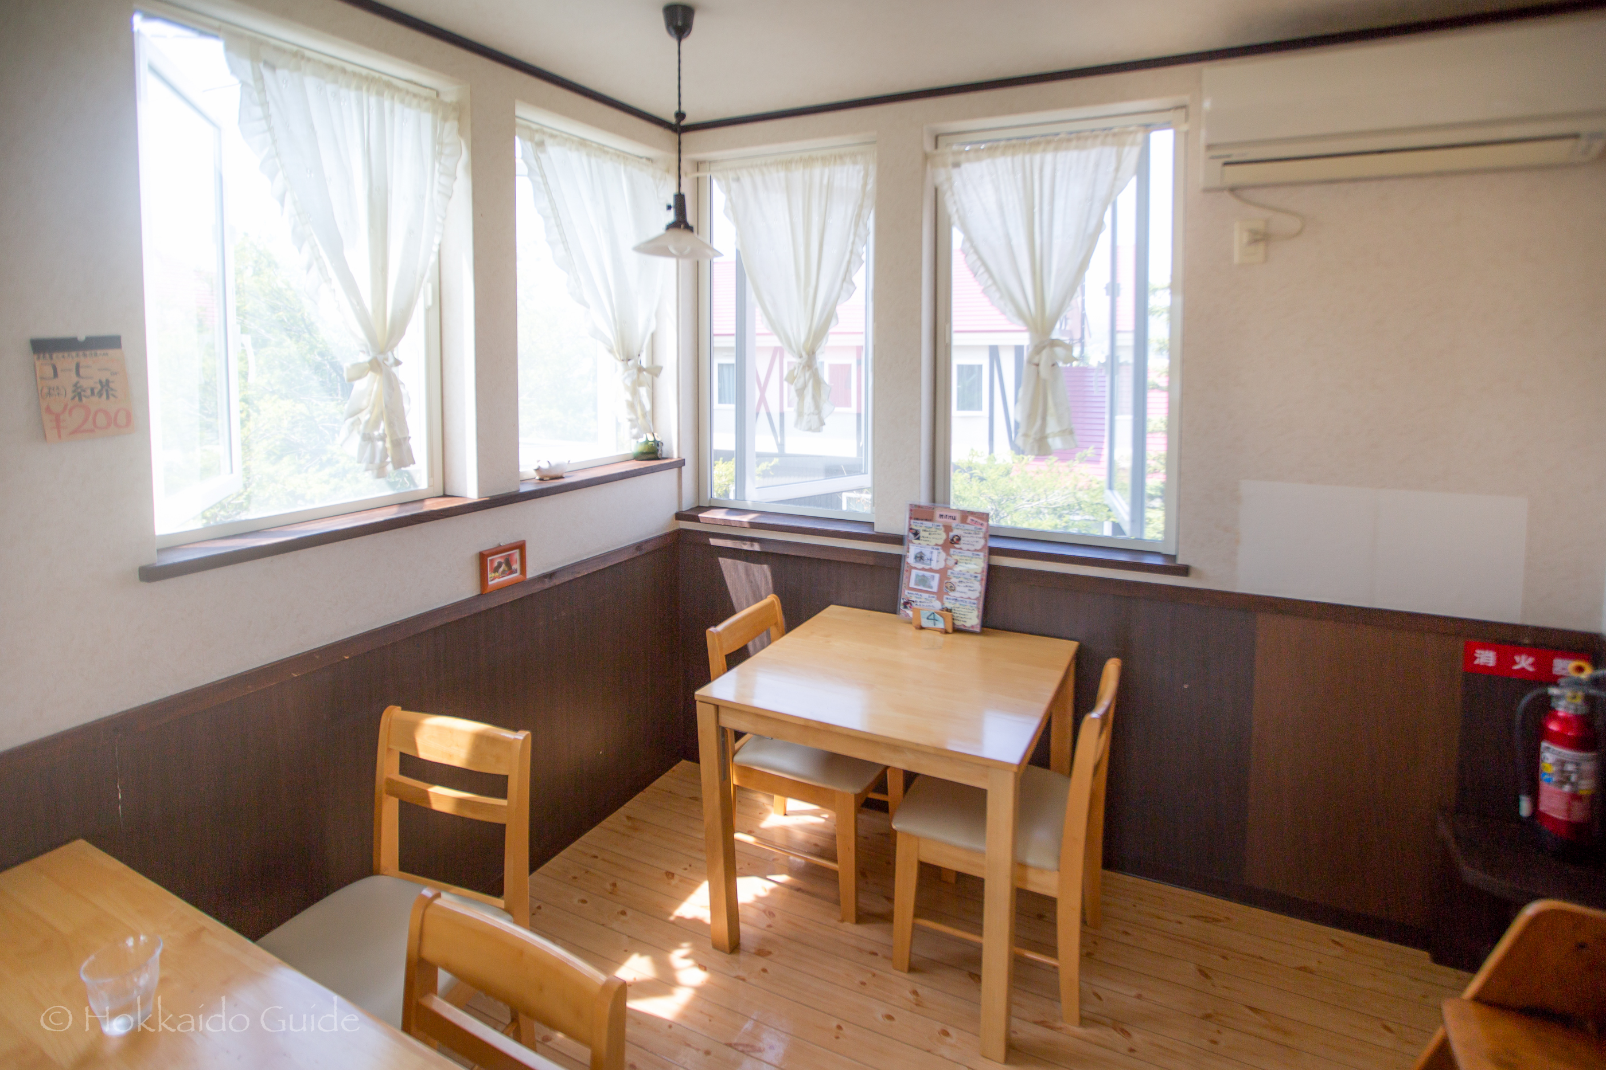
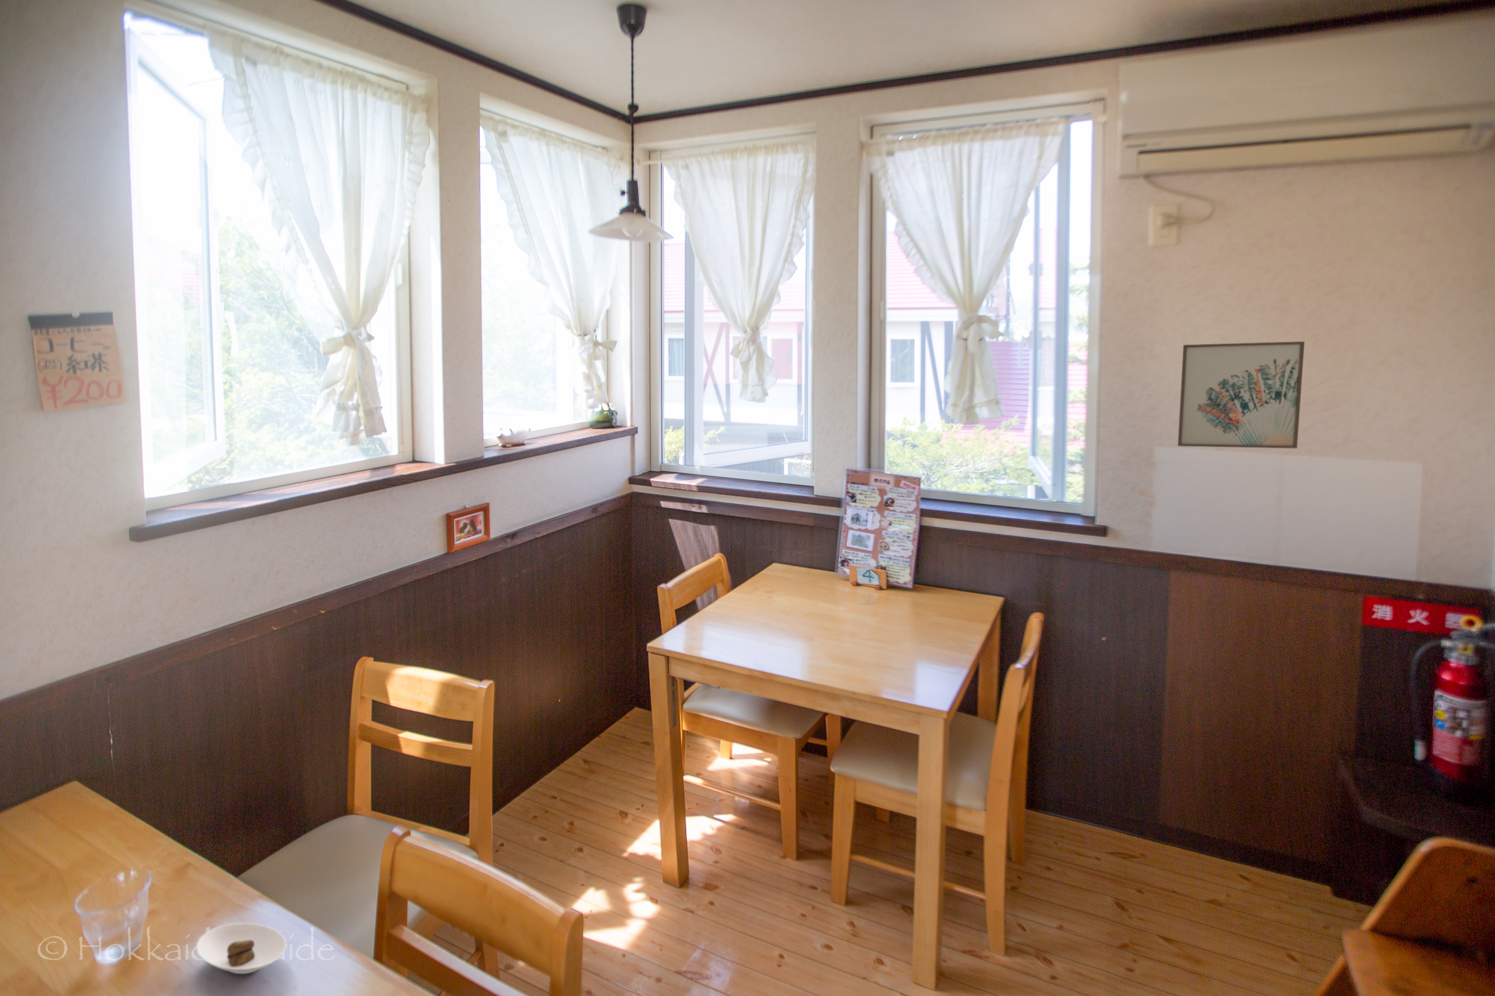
+ saucer [196,923,287,974]
+ wall art [1177,341,1305,449]
